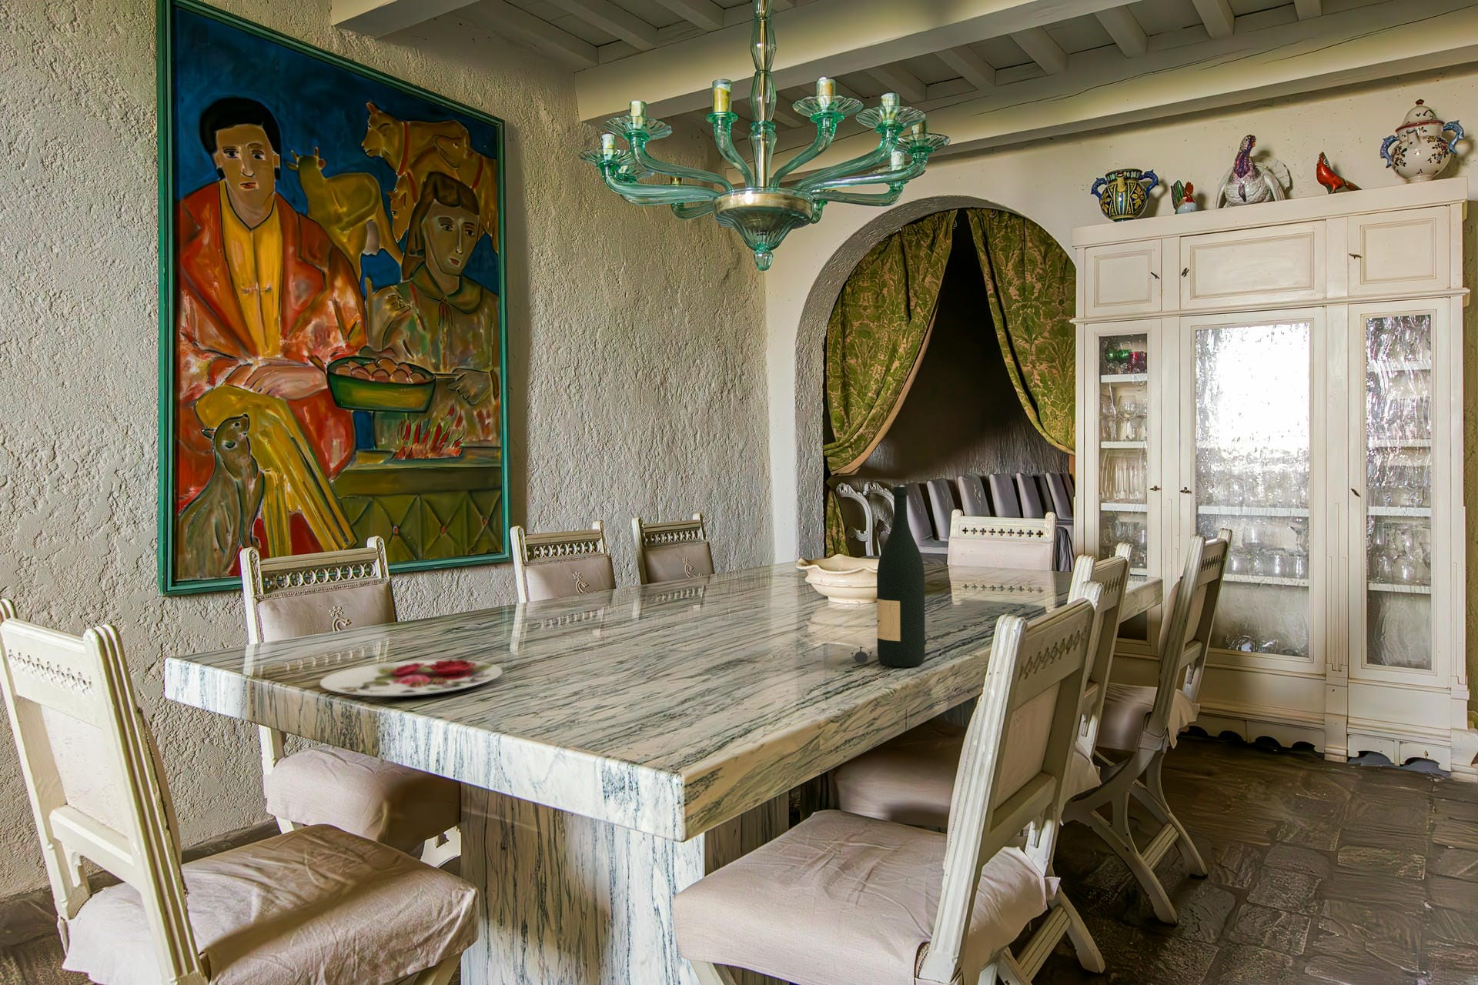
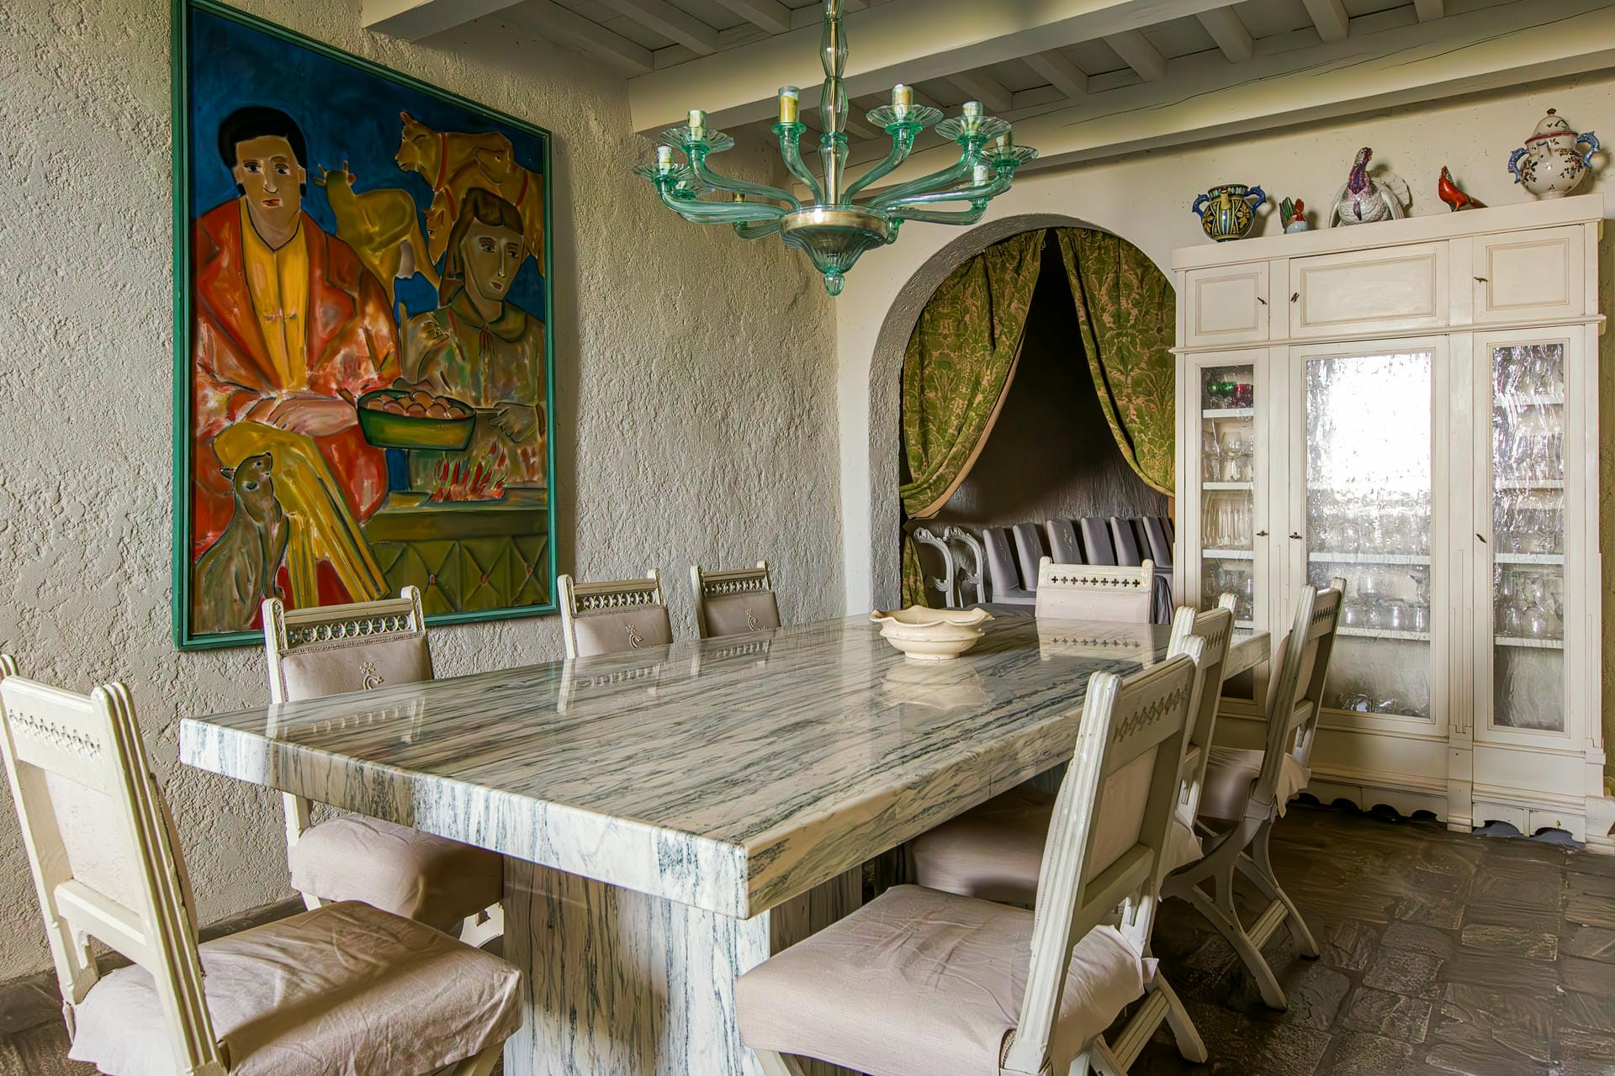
- wine bottle [850,486,926,667]
- plate [319,658,504,697]
